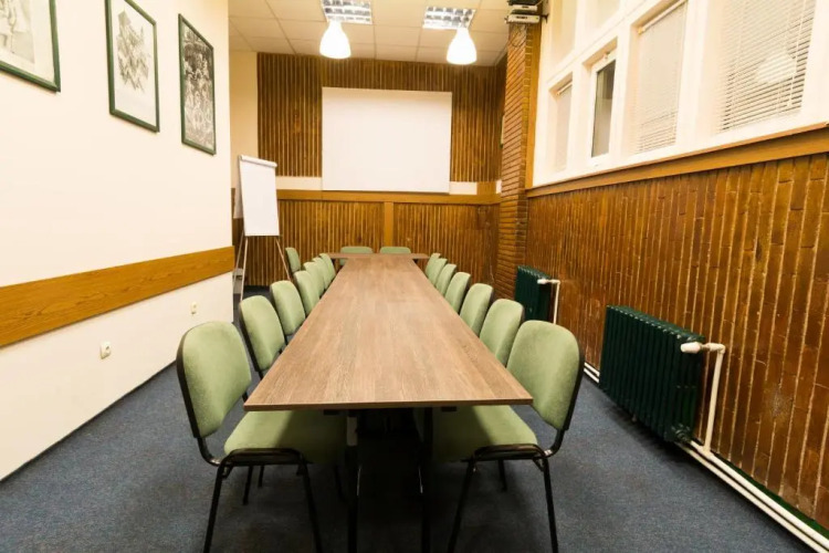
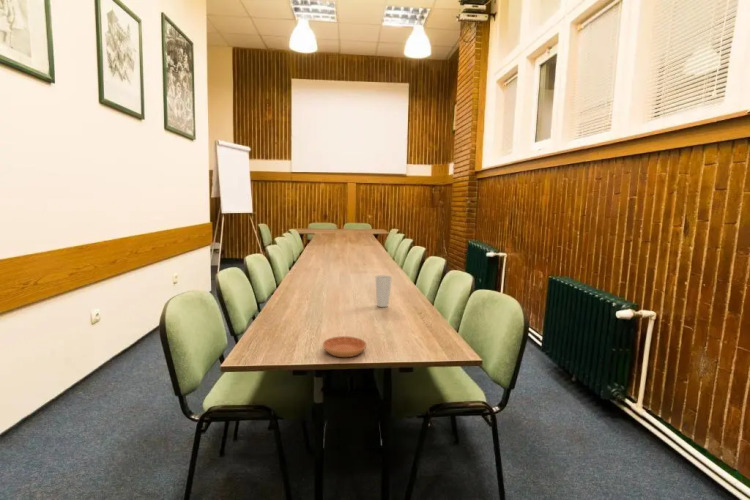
+ saucer [322,335,367,358]
+ cup [375,274,393,308]
